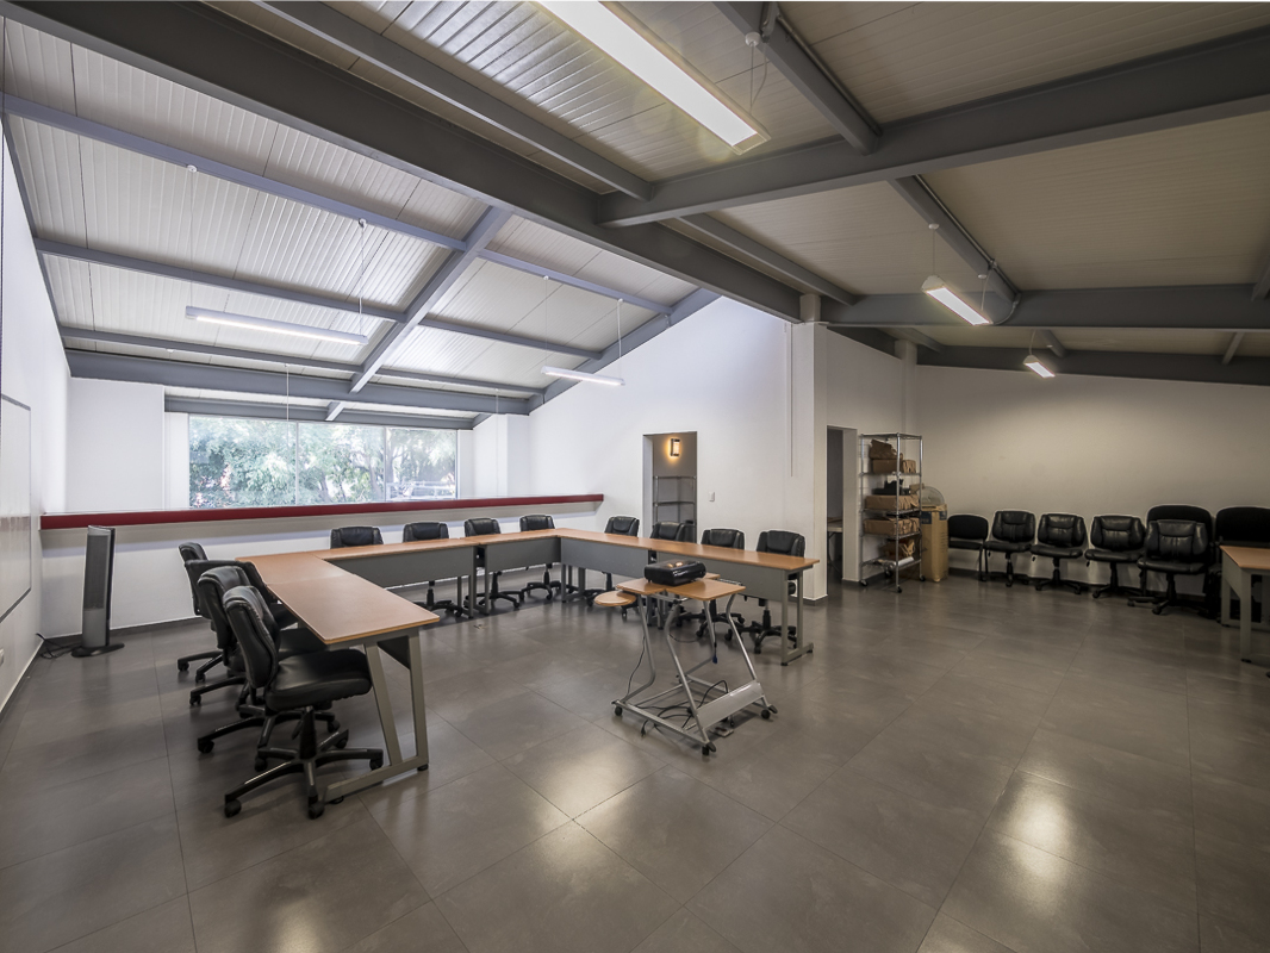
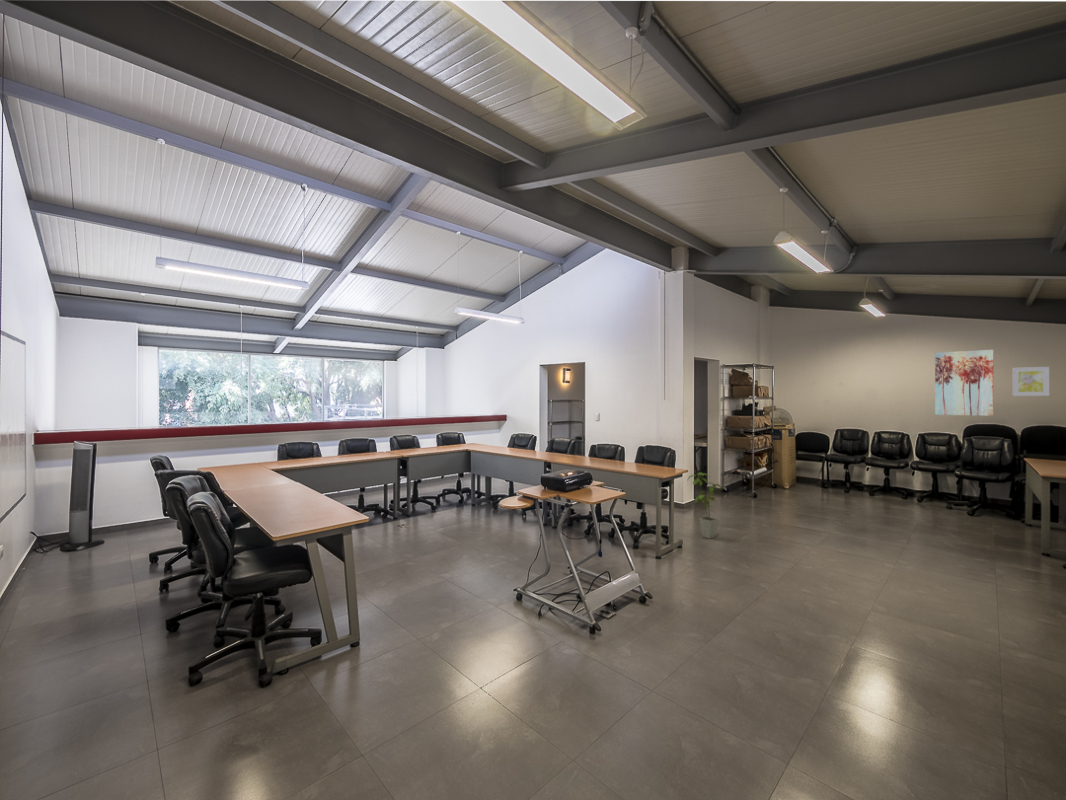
+ wall art [1012,366,1050,397]
+ wall art [934,349,994,417]
+ house plant [686,472,723,540]
